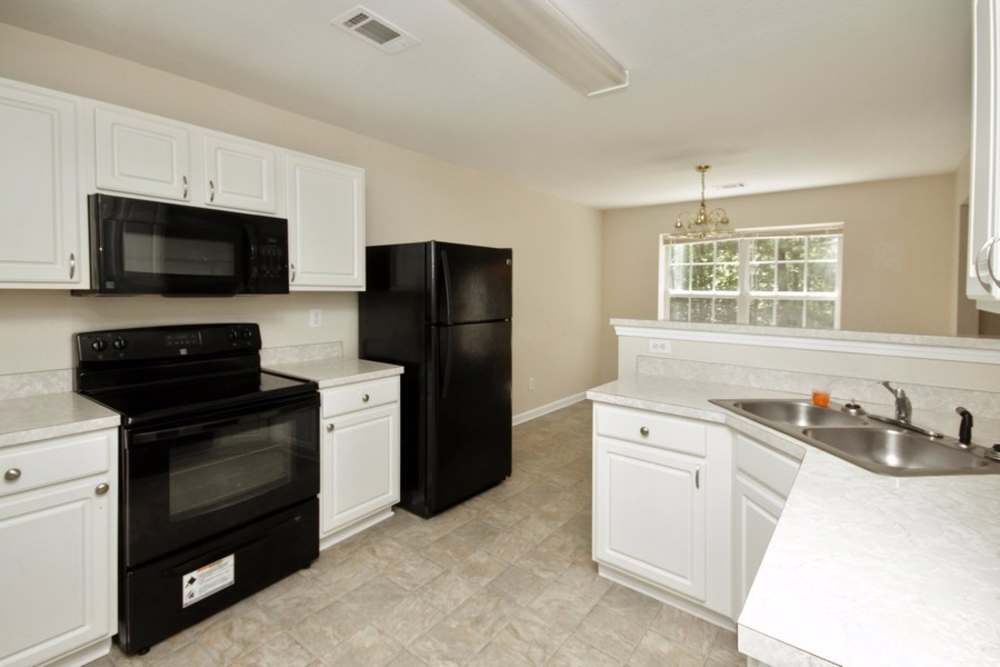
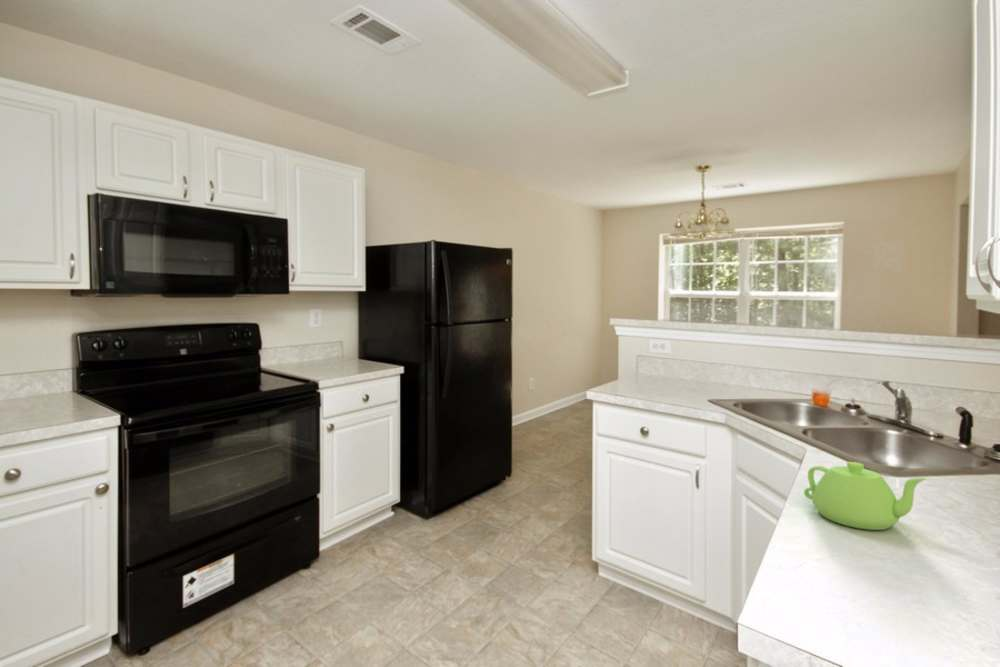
+ teapot [803,461,928,531]
